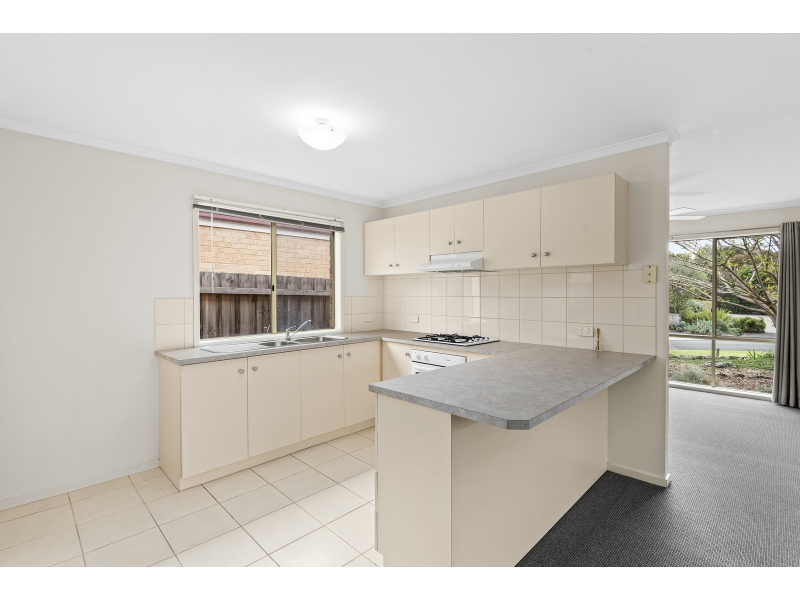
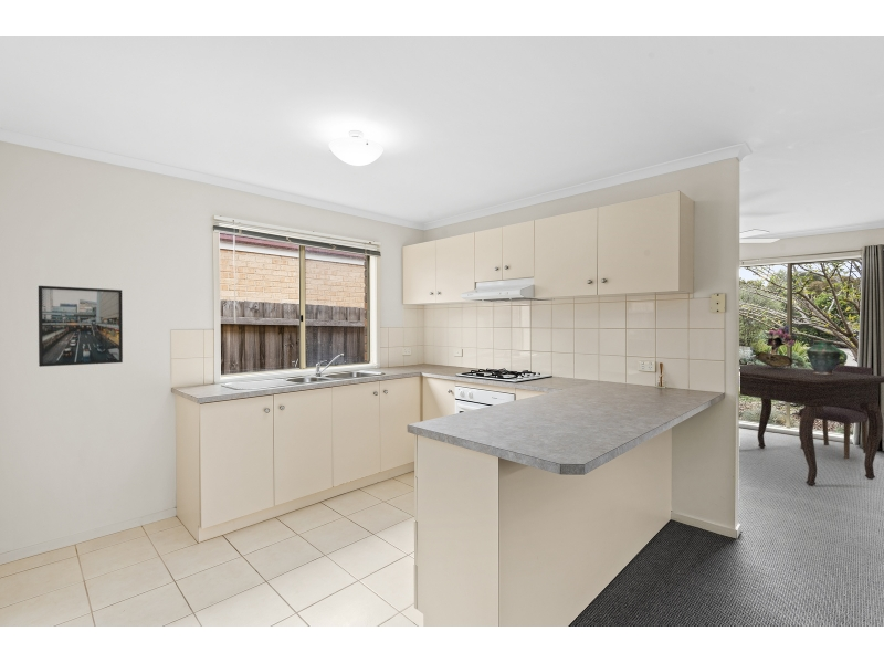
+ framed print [38,285,124,368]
+ vase [806,339,849,375]
+ dining table [739,364,884,487]
+ bouquet [750,324,798,368]
+ dining chair [798,365,873,460]
